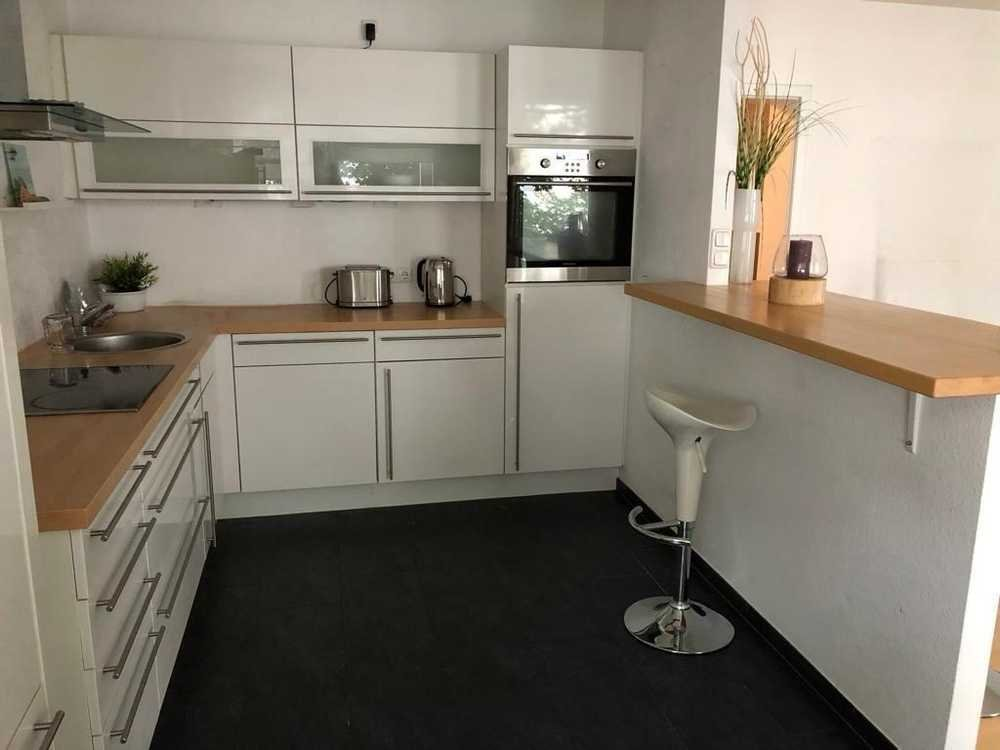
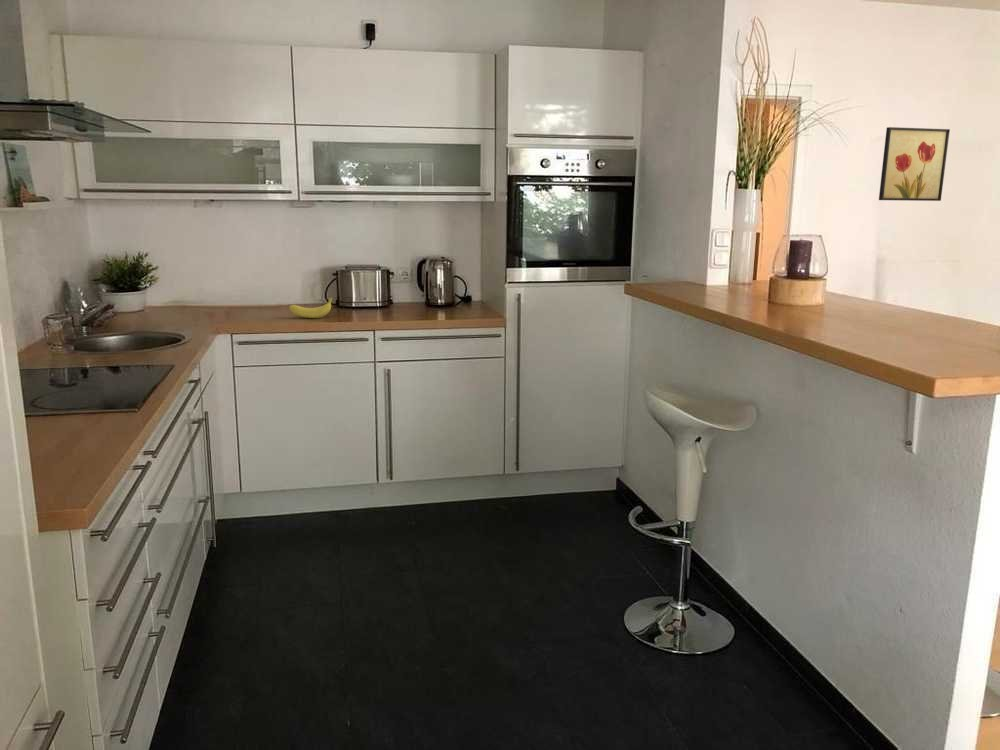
+ fruit [288,296,333,319]
+ wall art [878,126,951,202]
